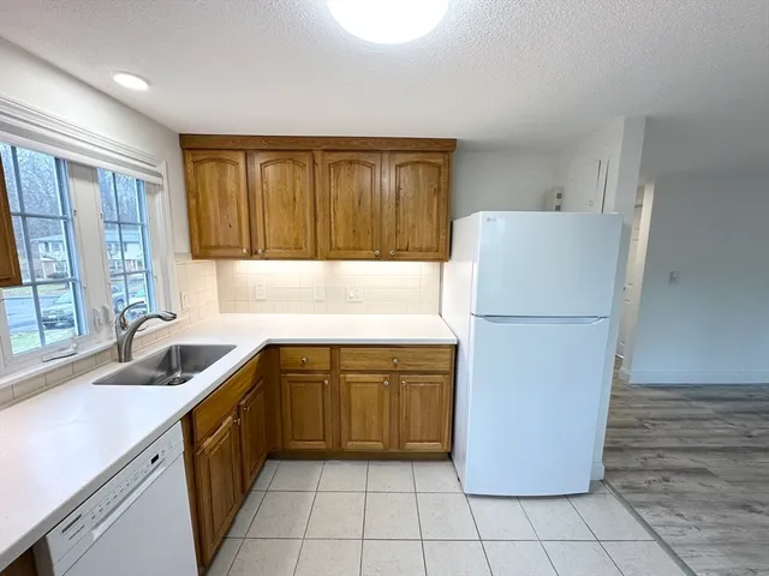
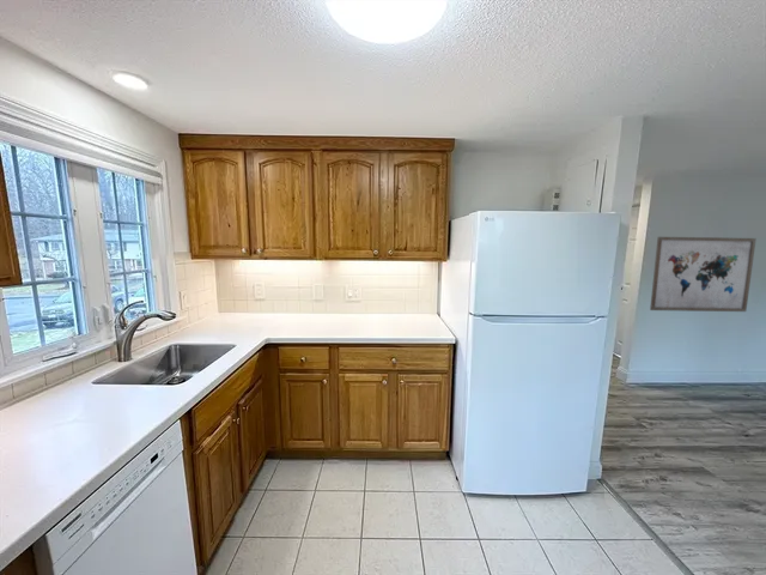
+ wall art [649,236,758,313]
